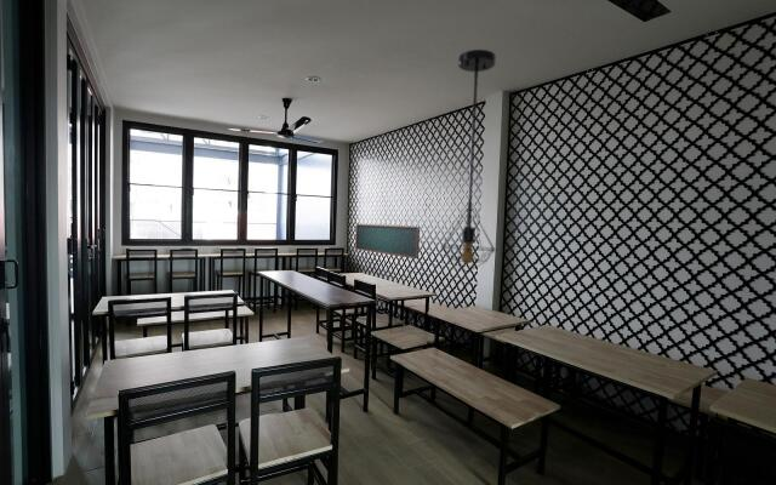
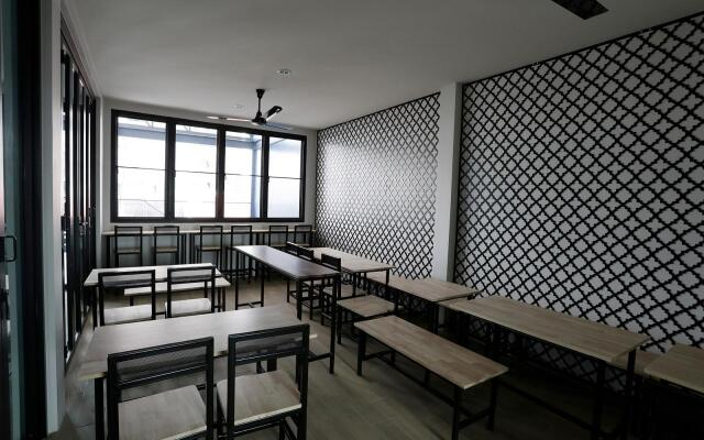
- light fixture [440,48,497,274]
- blackboard [353,223,421,259]
